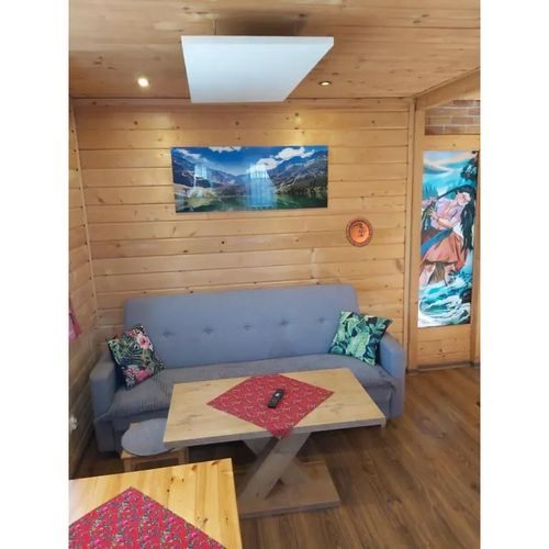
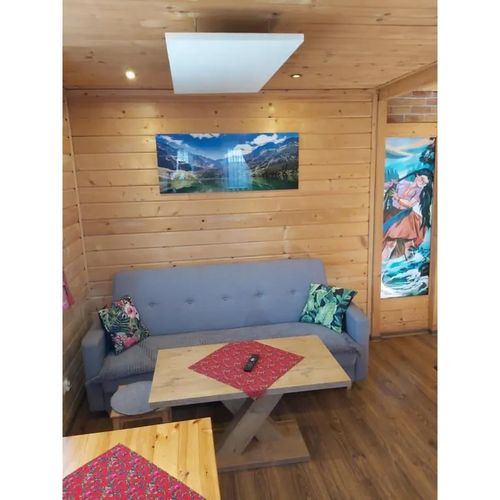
- decorative plate [345,215,373,248]
